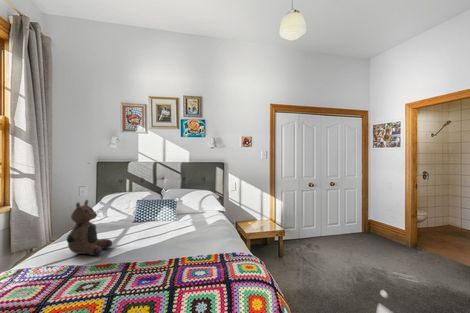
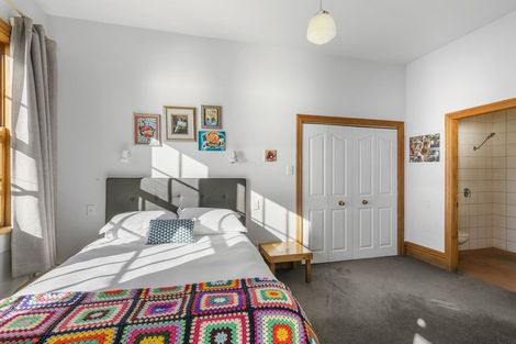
- teddy bear [66,199,113,256]
